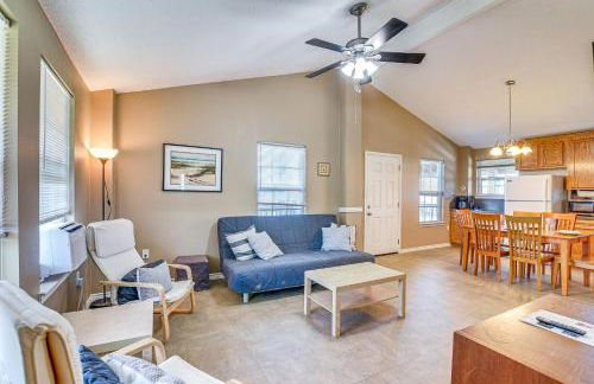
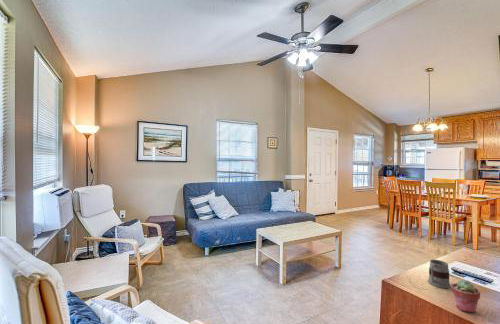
+ mug [427,259,451,289]
+ potted succulent [450,279,481,314]
